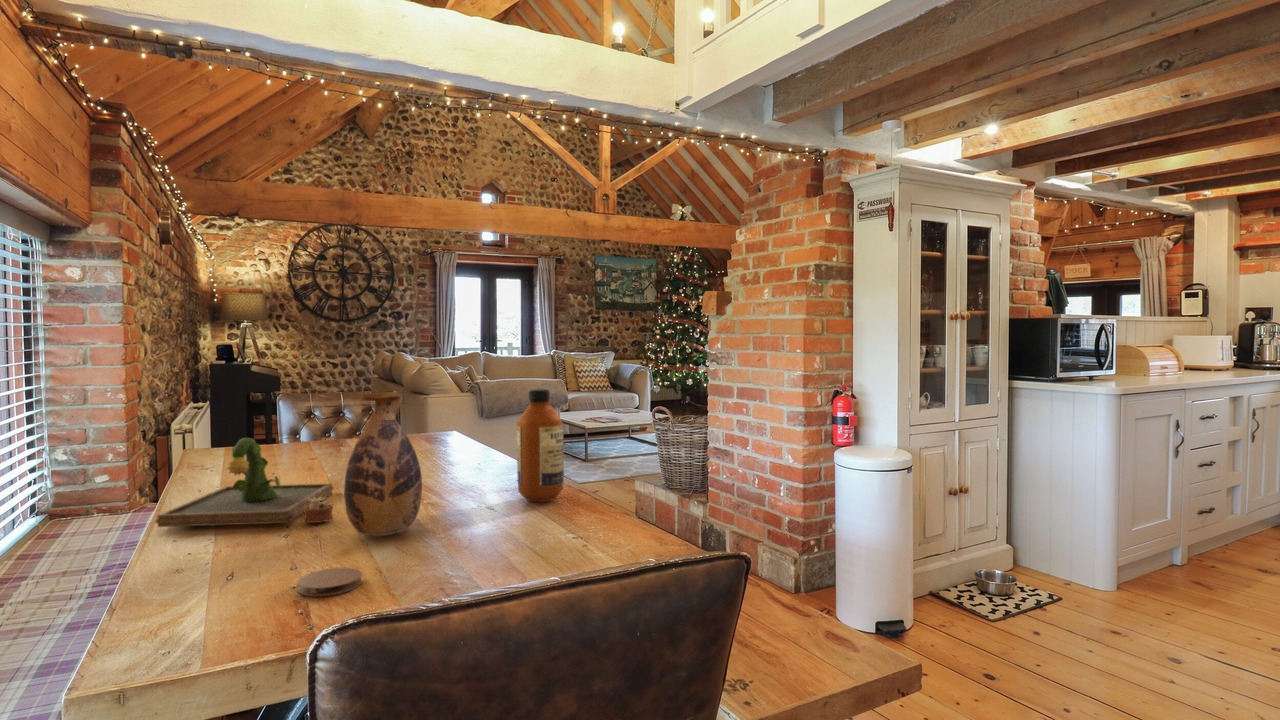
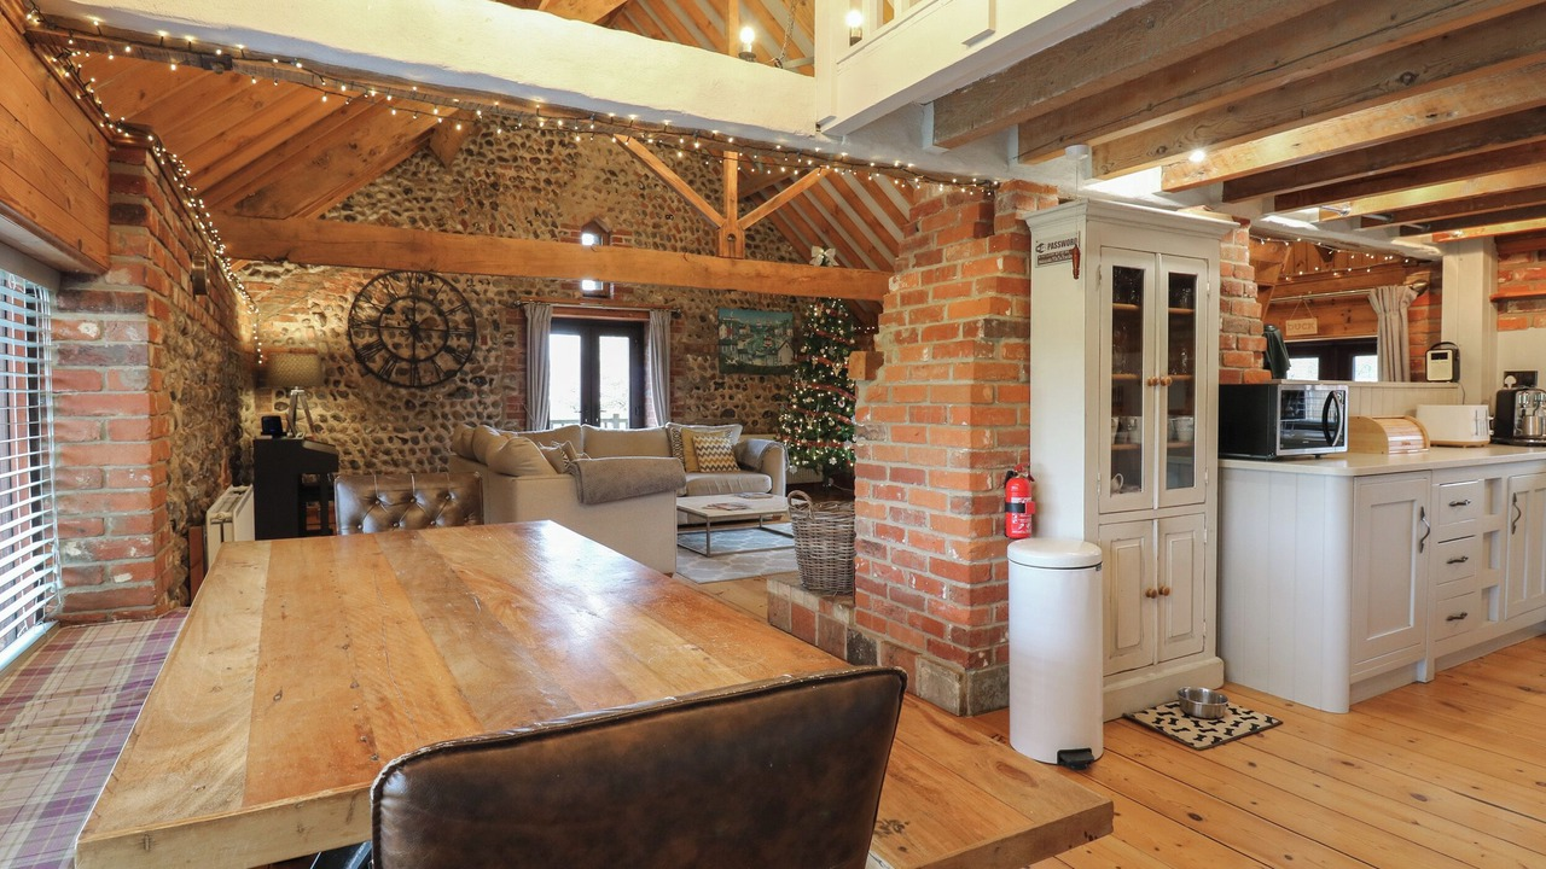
- coaster [296,567,363,597]
- potted plant [154,437,335,528]
- bottle [516,388,565,503]
- vase [343,391,423,537]
